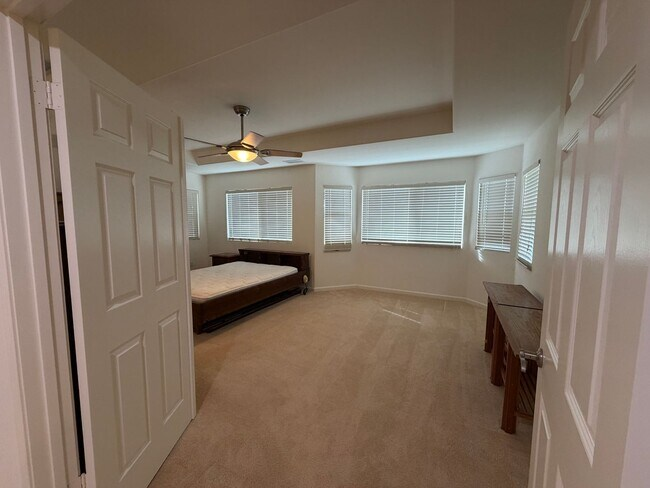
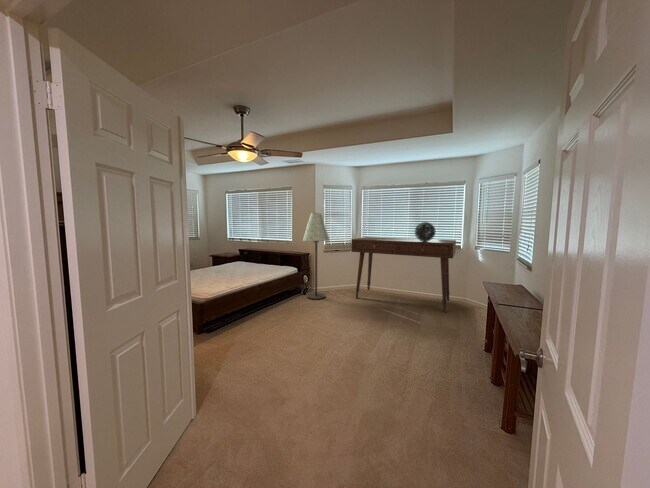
+ floor lamp [302,211,331,301]
+ decorative globe [414,221,437,242]
+ desk [350,236,457,313]
